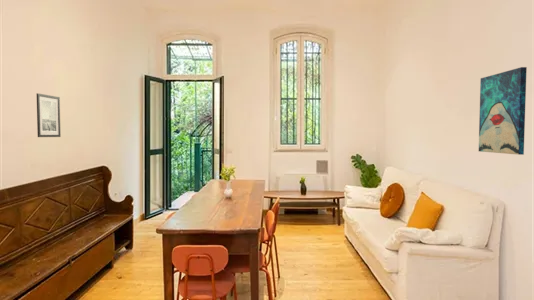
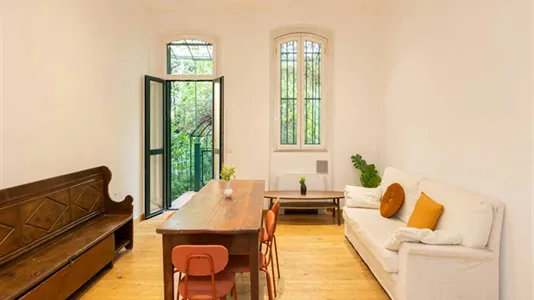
- wall art [478,66,528,156]
- wall art [36,93,62,138]
